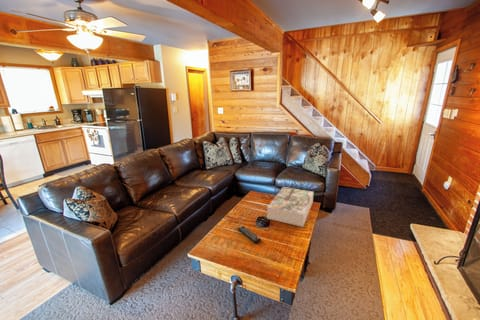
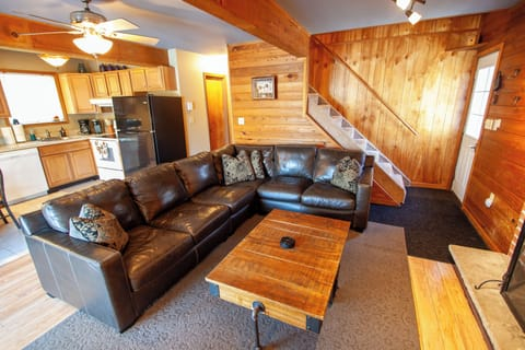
- board game [266,186,315,228]
- remote control [236,225,262,244]
